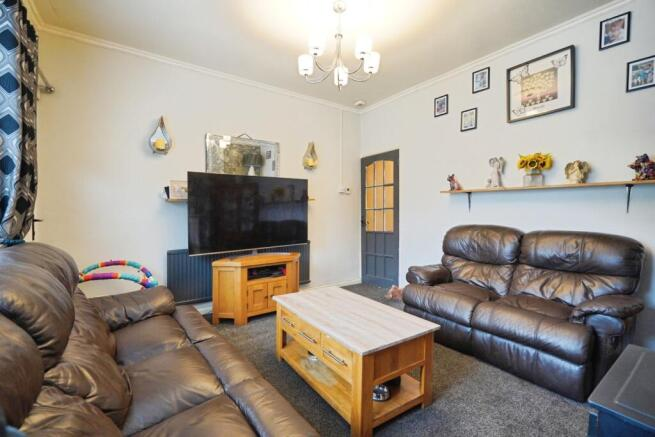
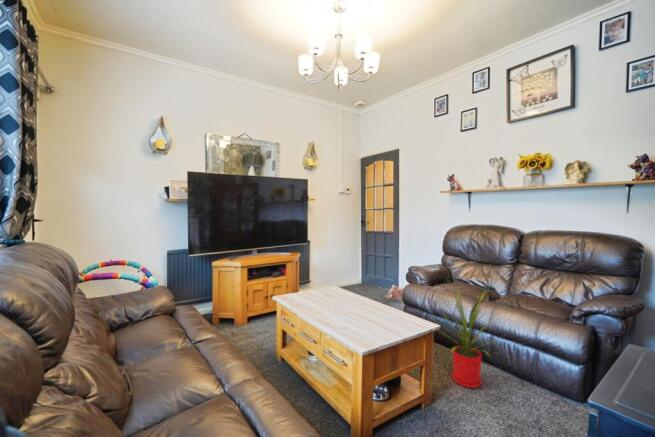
+ house plant [429,281,511,389]
